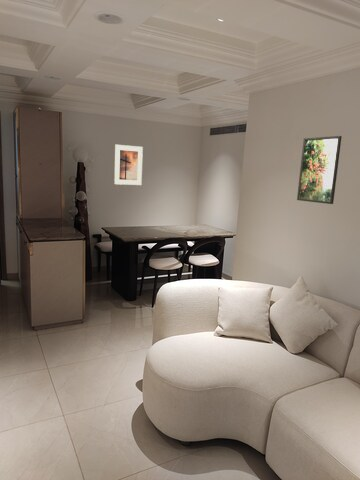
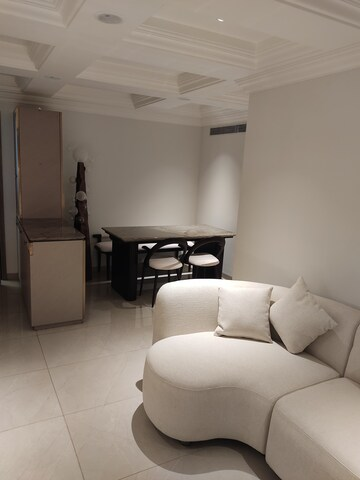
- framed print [113,144,144,186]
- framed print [296,135,343,205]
